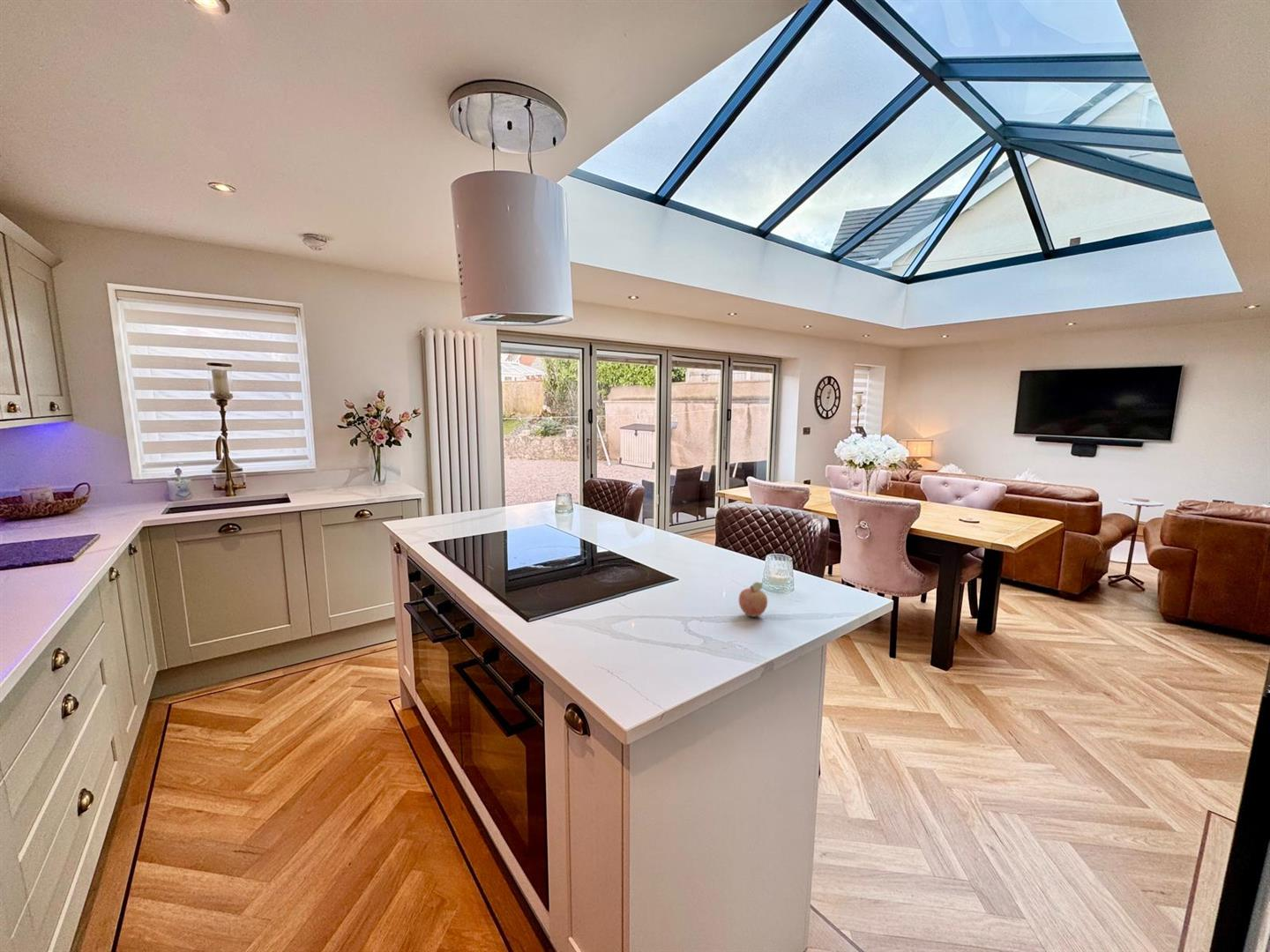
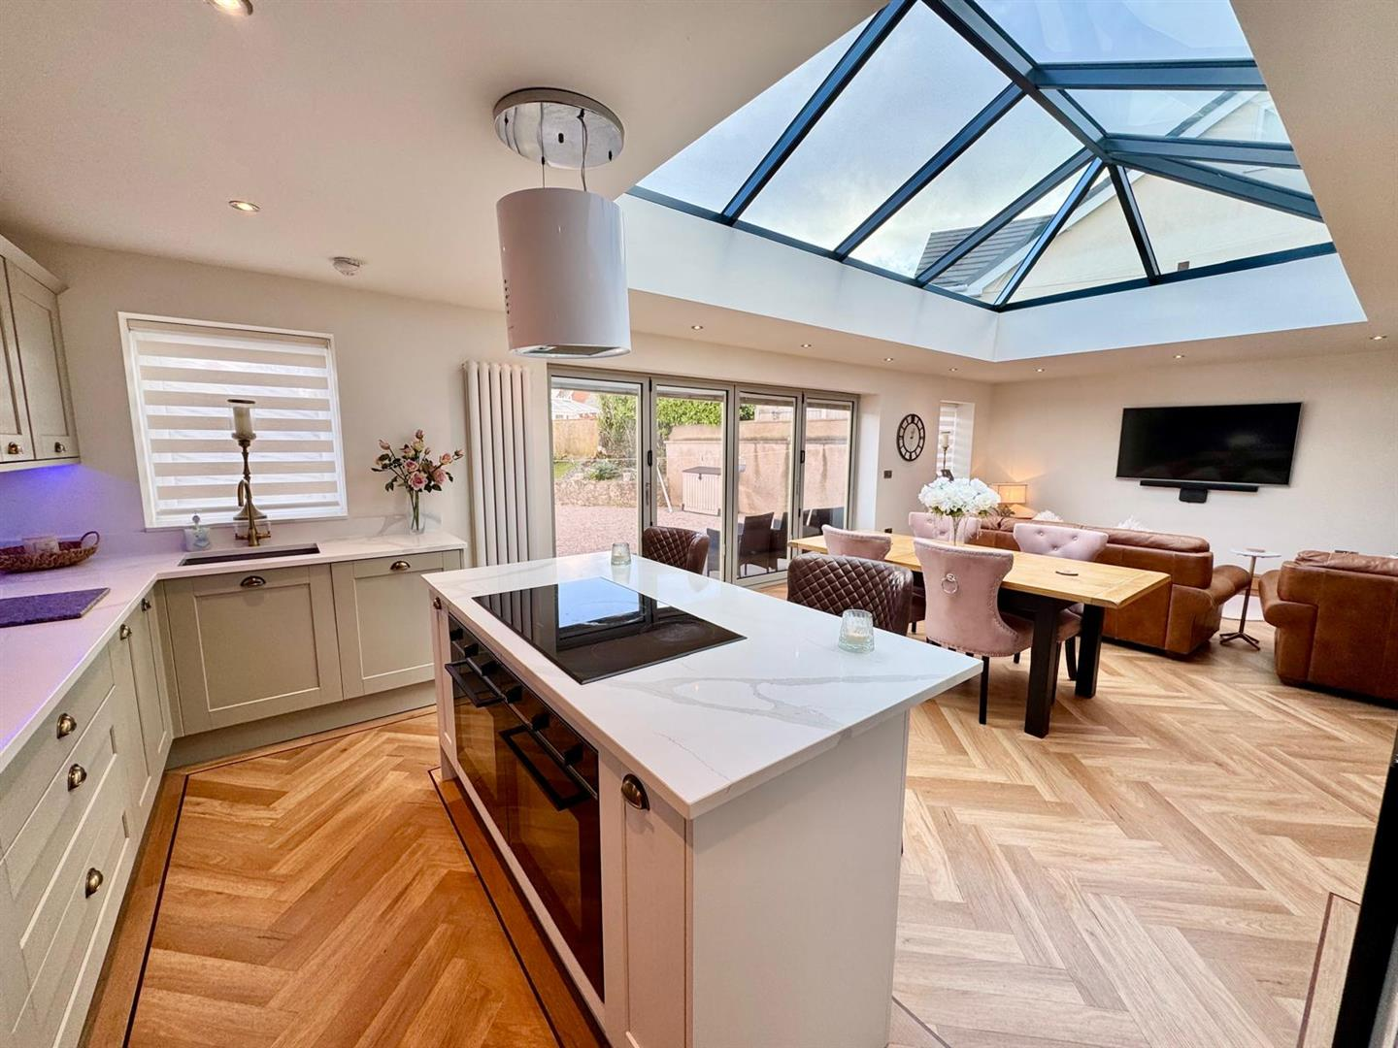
- fruit [738,581,768,618]
